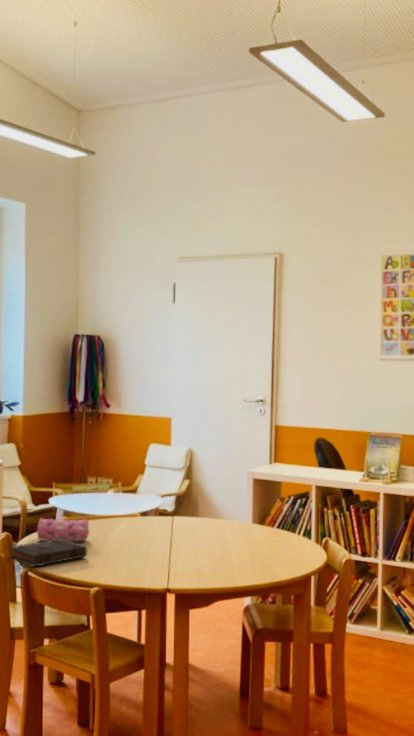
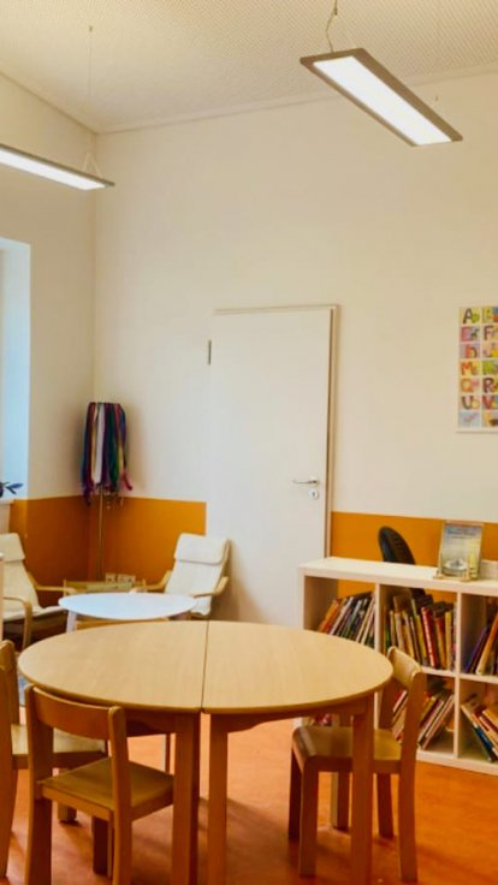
- book [8,539,88,568]
- pencil case [36,517,90,542]
